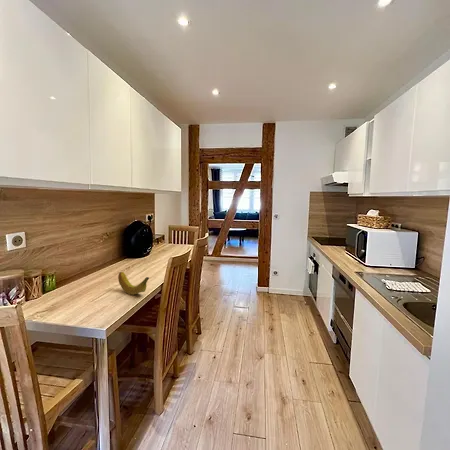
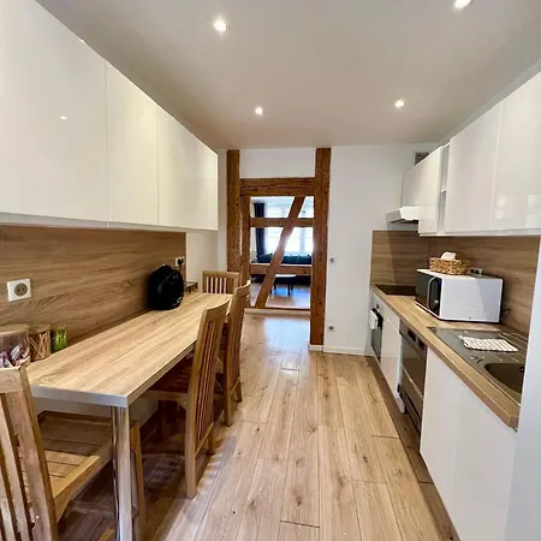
- fruit [117,271,150,296]
